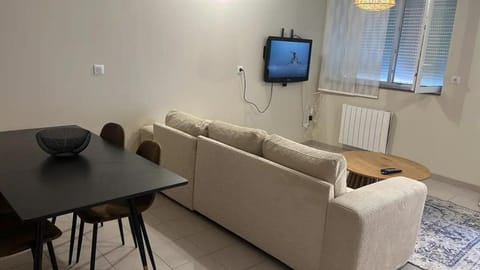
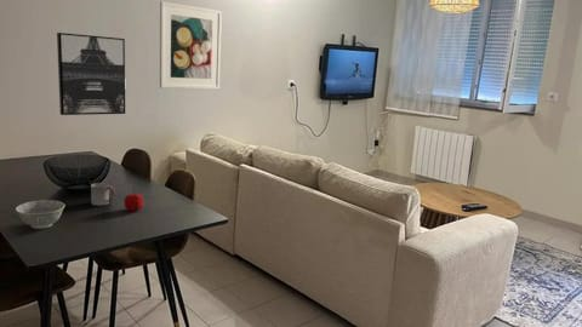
+ bowl [15,199,65,230]
+ fruit [122,187,144,213]
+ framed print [159,0,223,91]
+ wall art [56,31,126,116]
+ cup [90,182,116,207]
